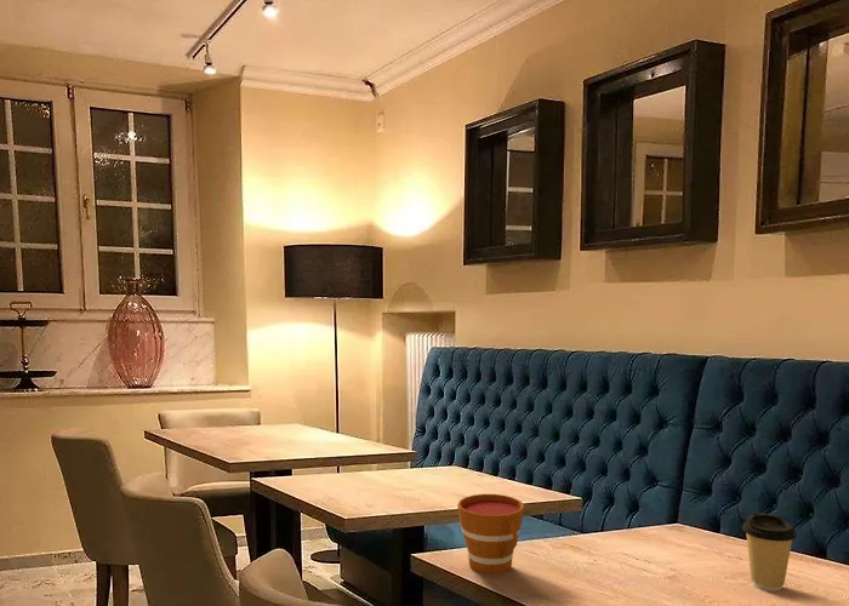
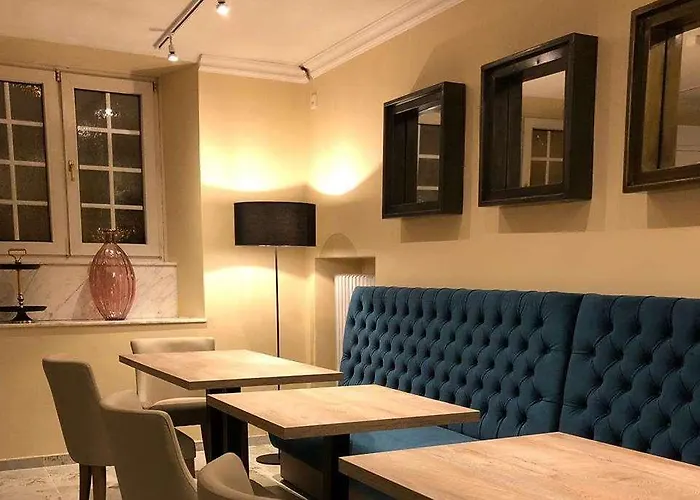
- coffee cup [741,513,798,591]
- cup [456,493,525,574]
